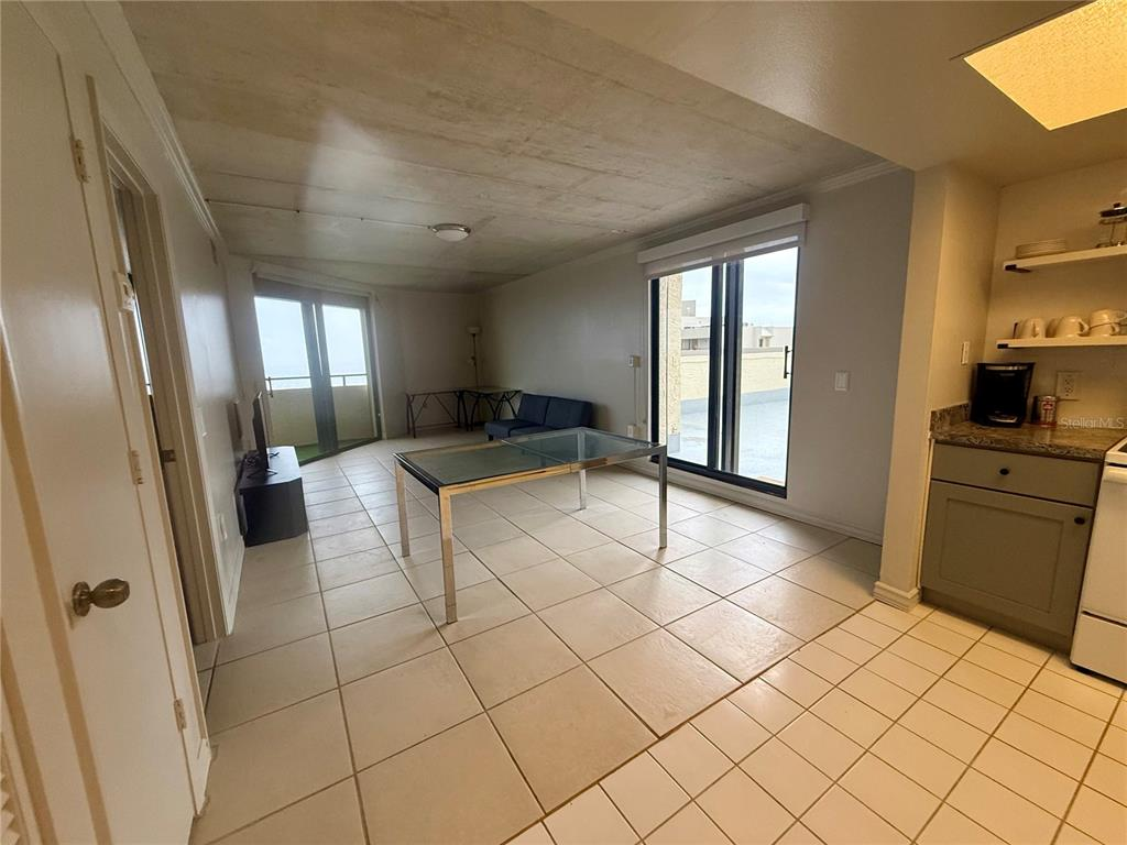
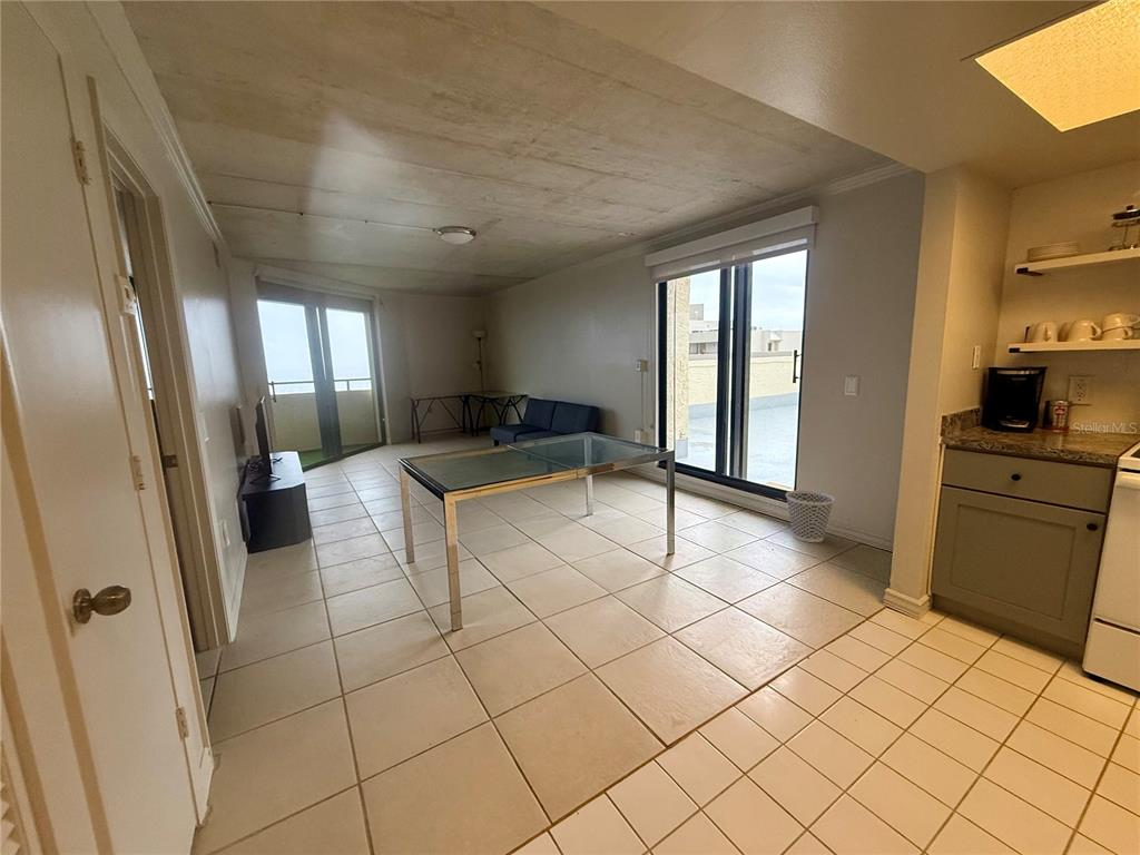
+ wastebasket [785,489,836,543]
